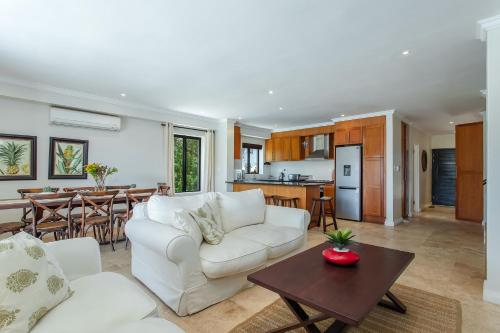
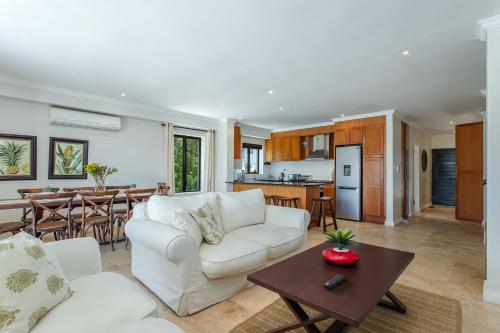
+ remote control [323,273,347,291]
